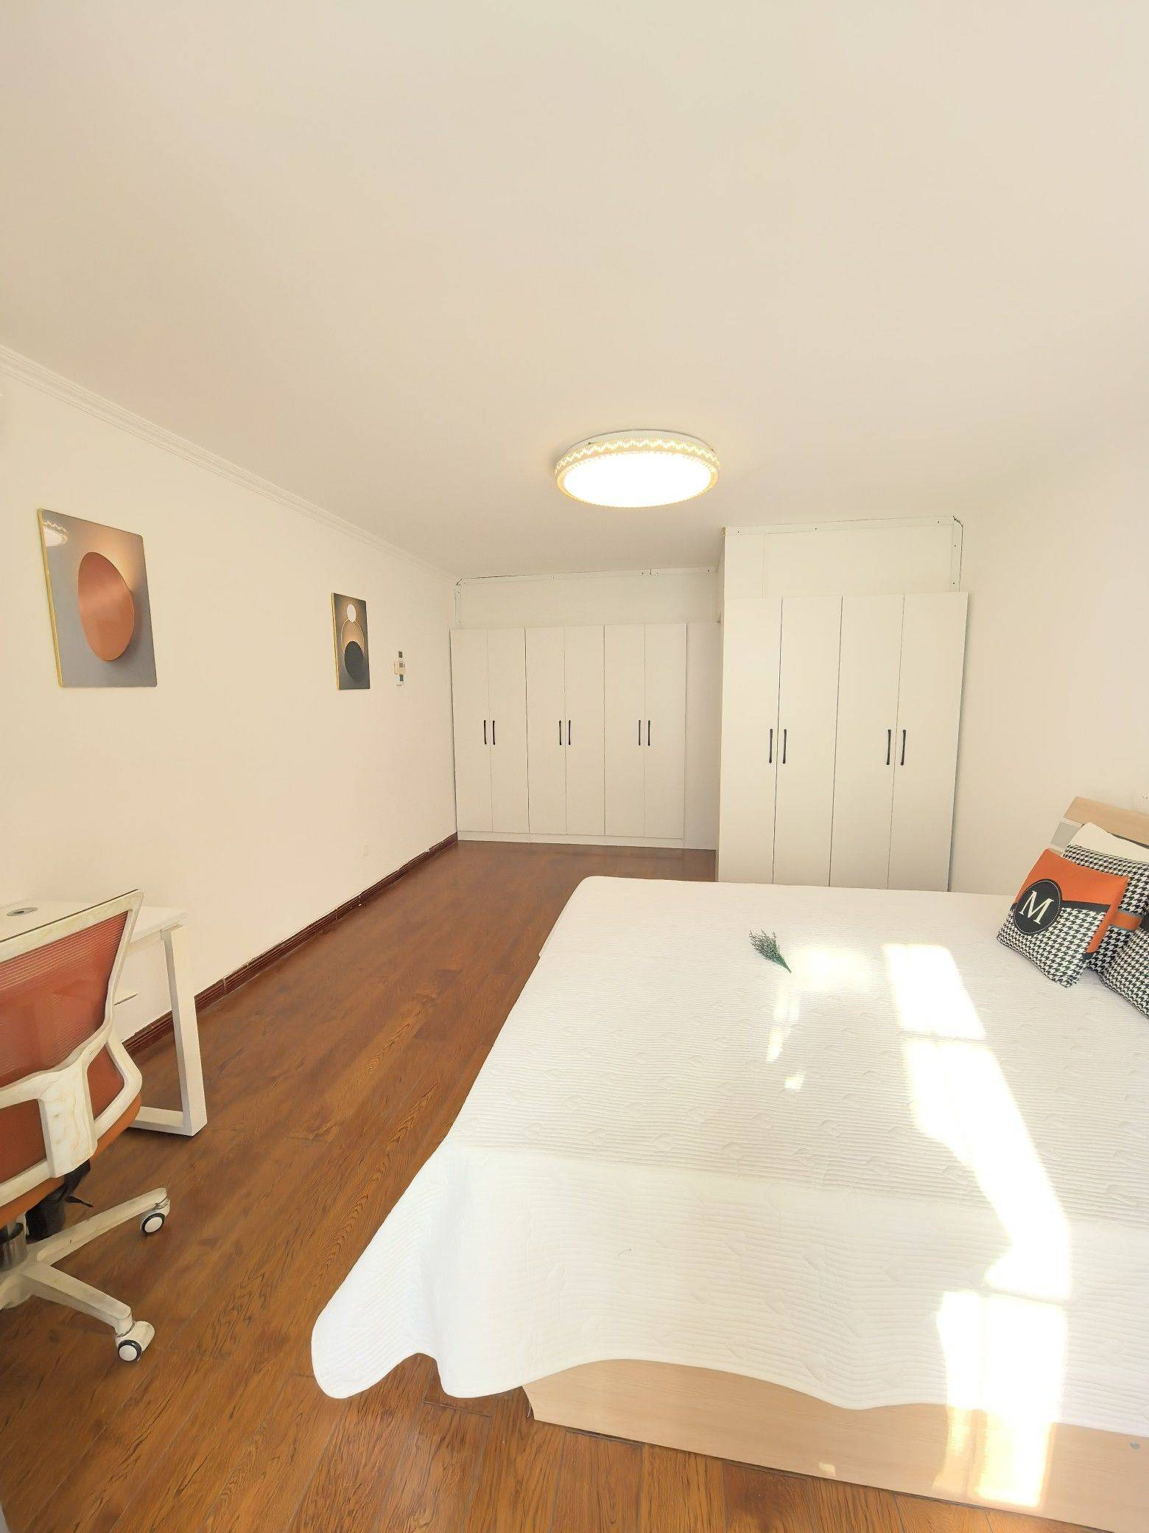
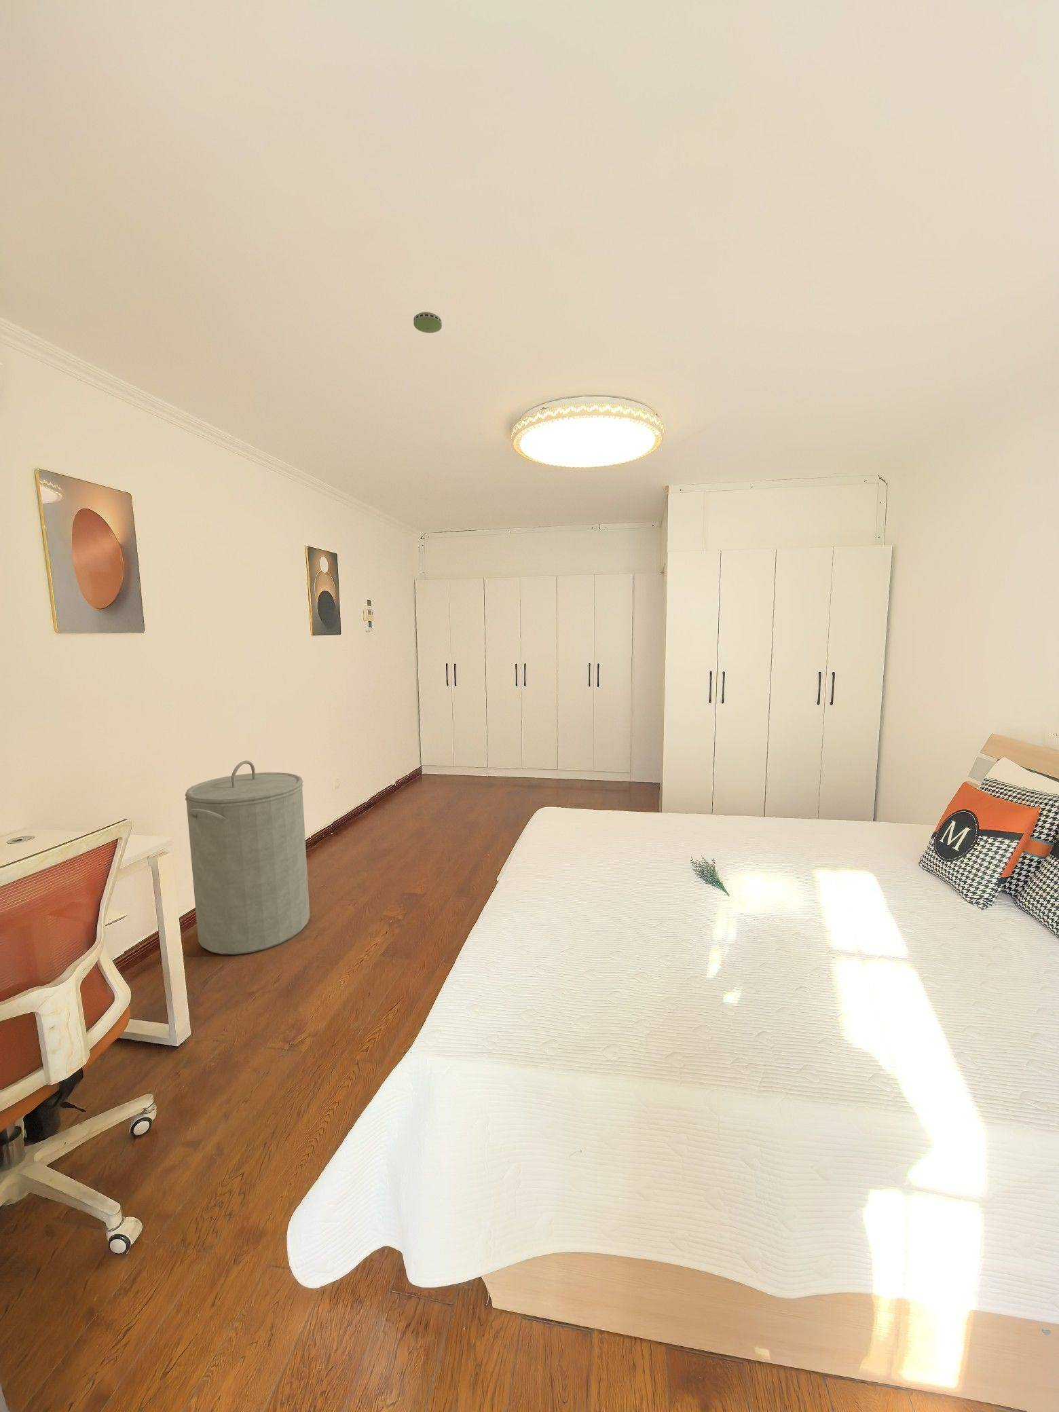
+ smoke detector [413,311,443,334]
+ laundry hamper [185,759,310,955]
